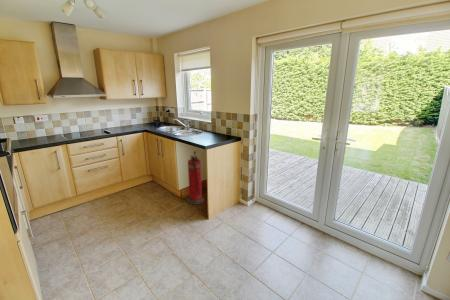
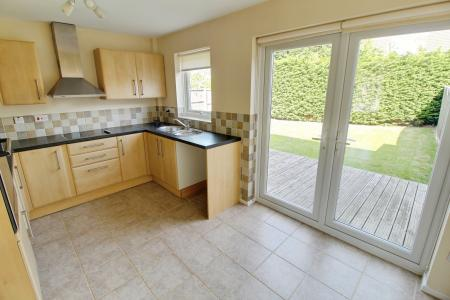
- fire extinguisher [187,150,205,205]
